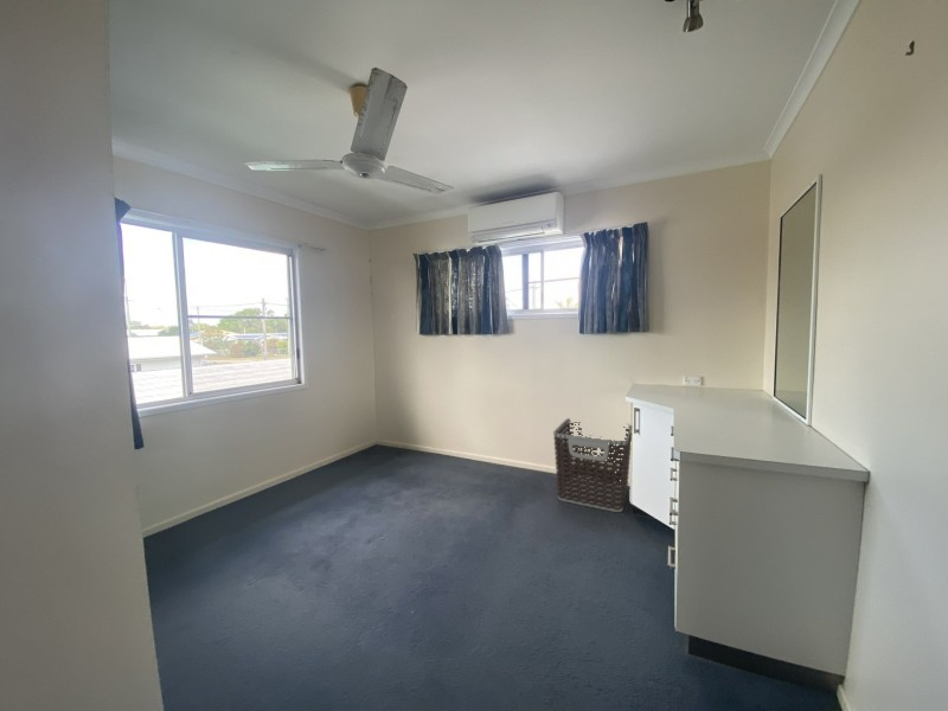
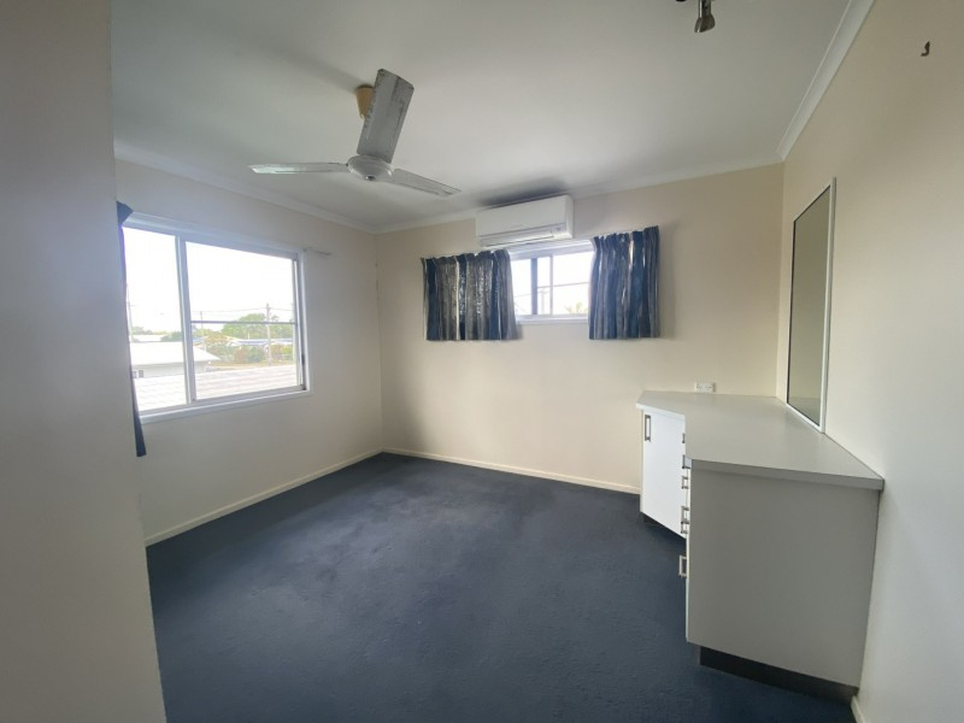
- clothes hamper [552,417,633,513]
